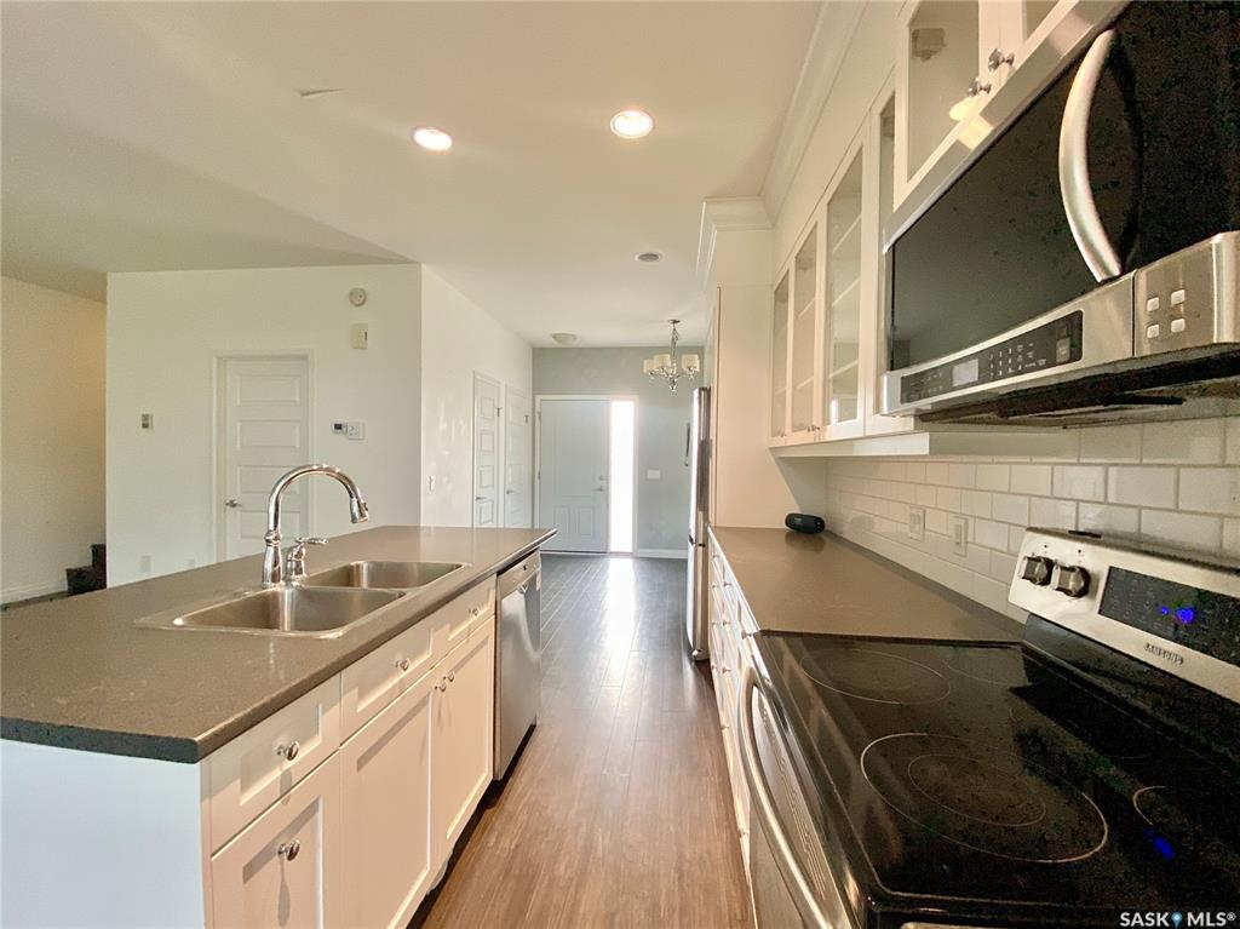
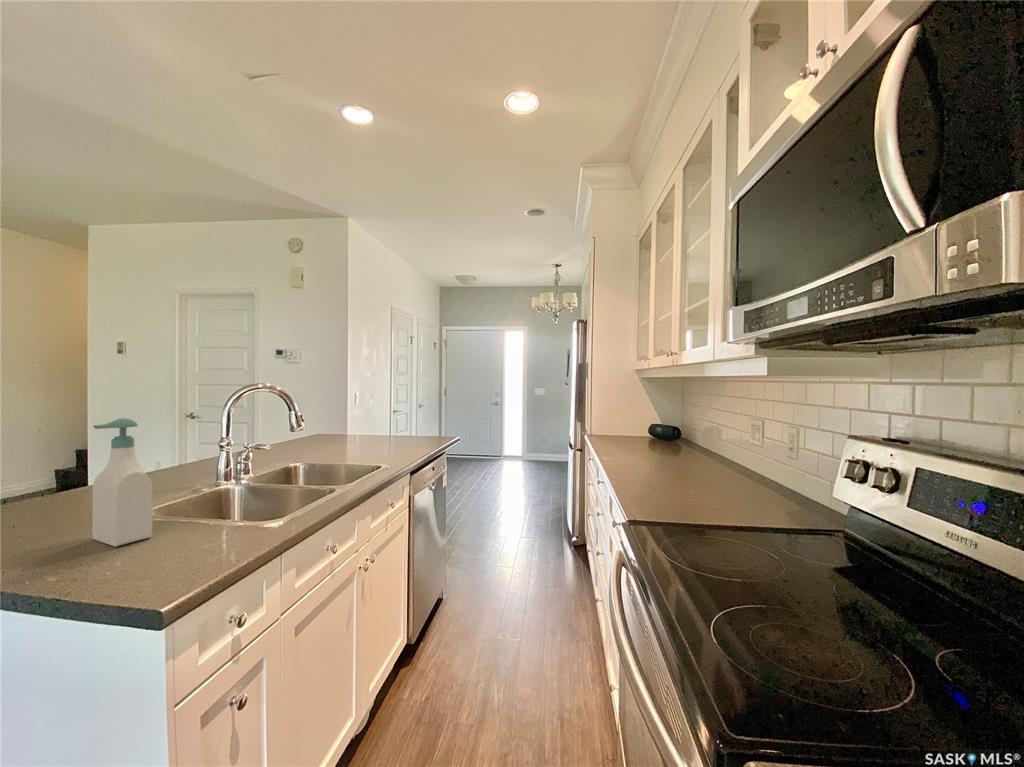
+ soap bottle [91,417,153,548]
